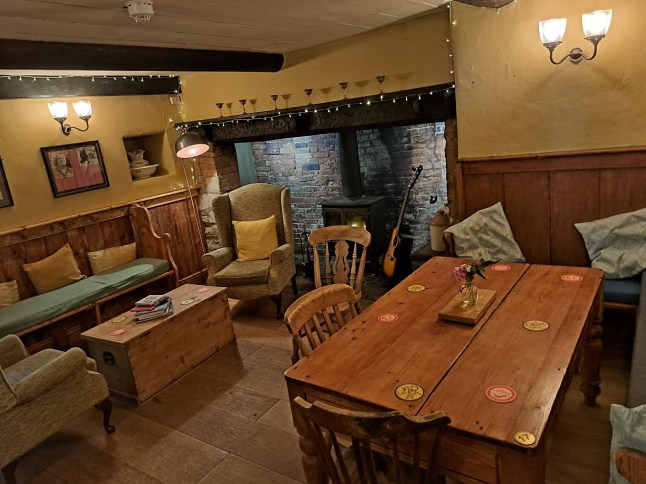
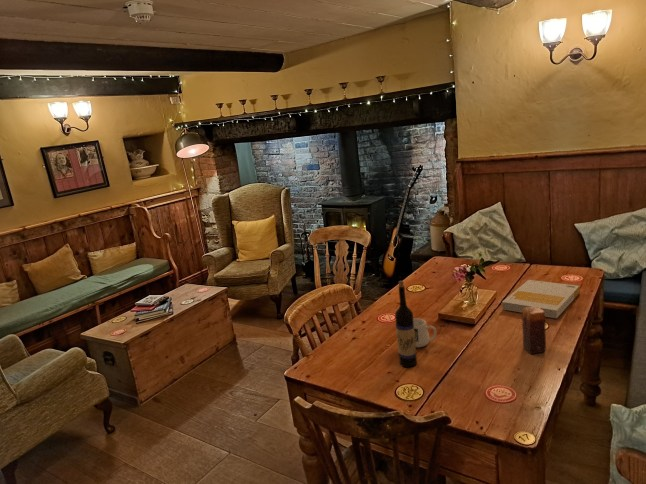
+ wine bottle [394,280,418,368]
+ candle [521,307,547,355]
+ mug [413,317,438,348]
+ book [501,279,581,319]
